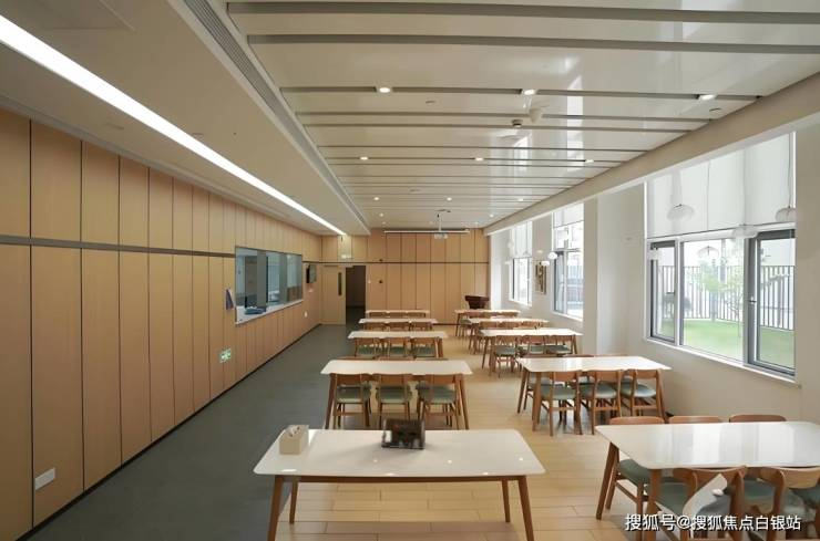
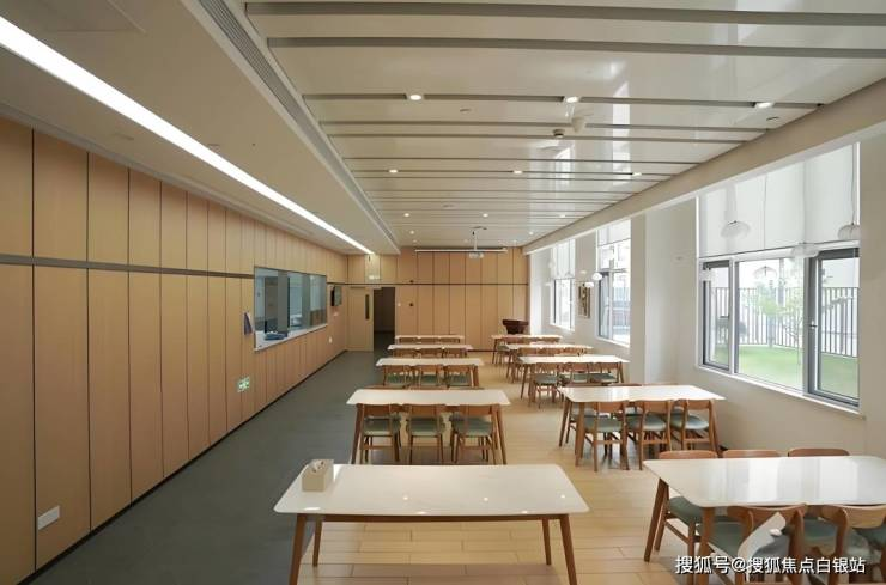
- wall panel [381,417,427,450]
